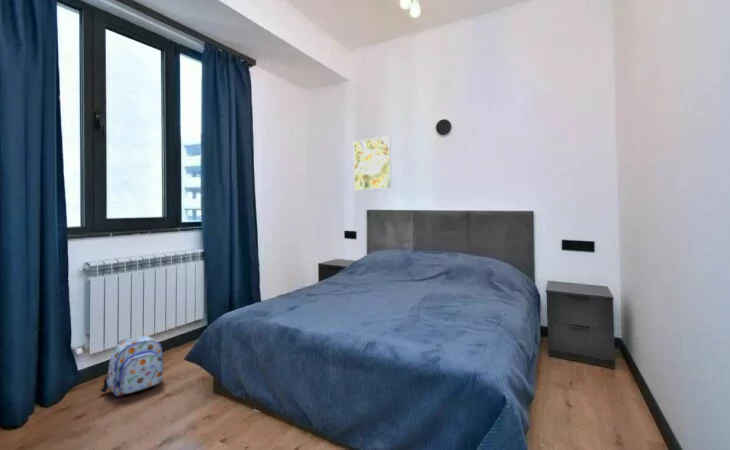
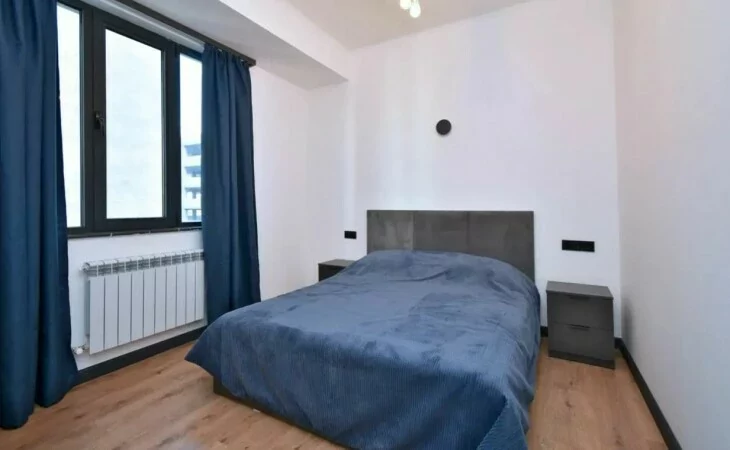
- backpack [99,335,165,397]
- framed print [353,135,392,192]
